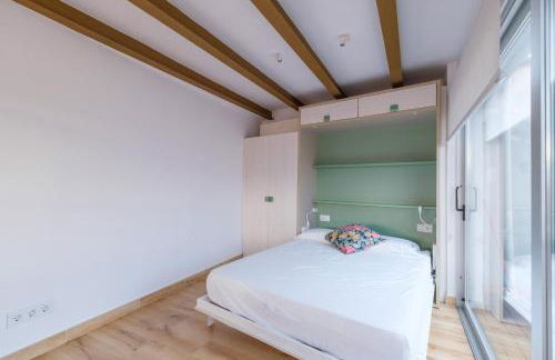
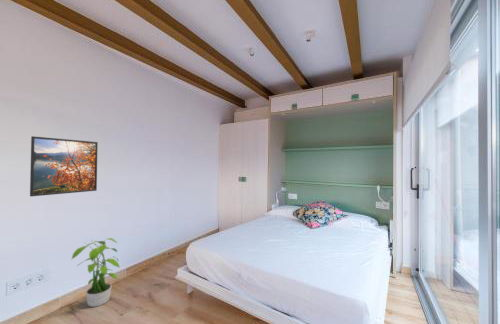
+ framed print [29,135,99,197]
+ potted plant [70,237,121,308]
